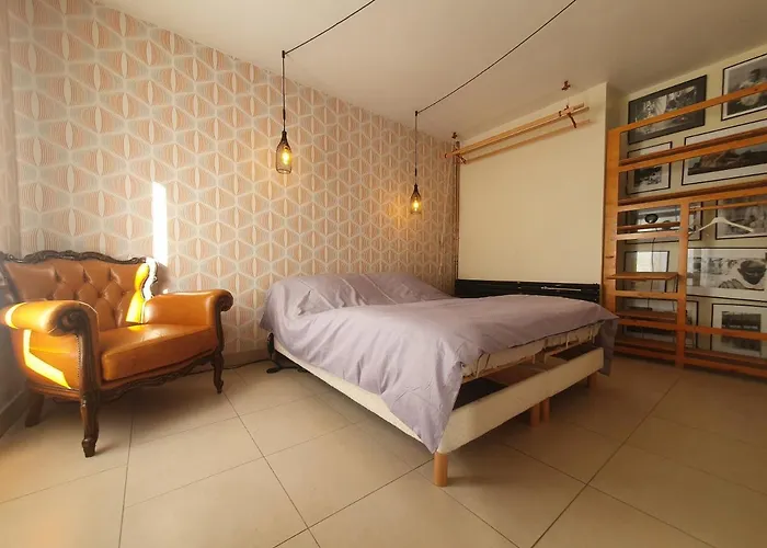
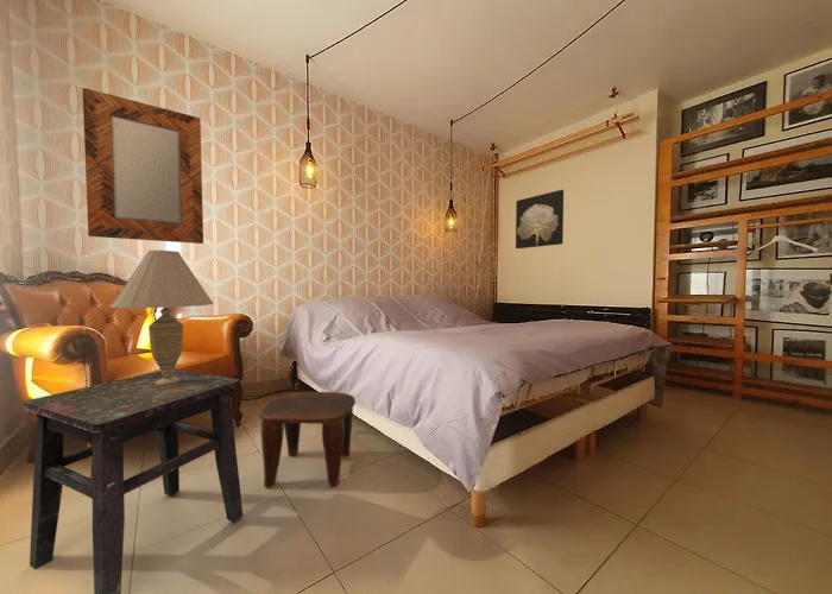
+ table lamp [109,249,215,385]
+ stool [259,391,357,489]
+ side table [23,368,244,594]
+ wall art [515,189,565,249]
+ home mirror [81,87,204,245]
